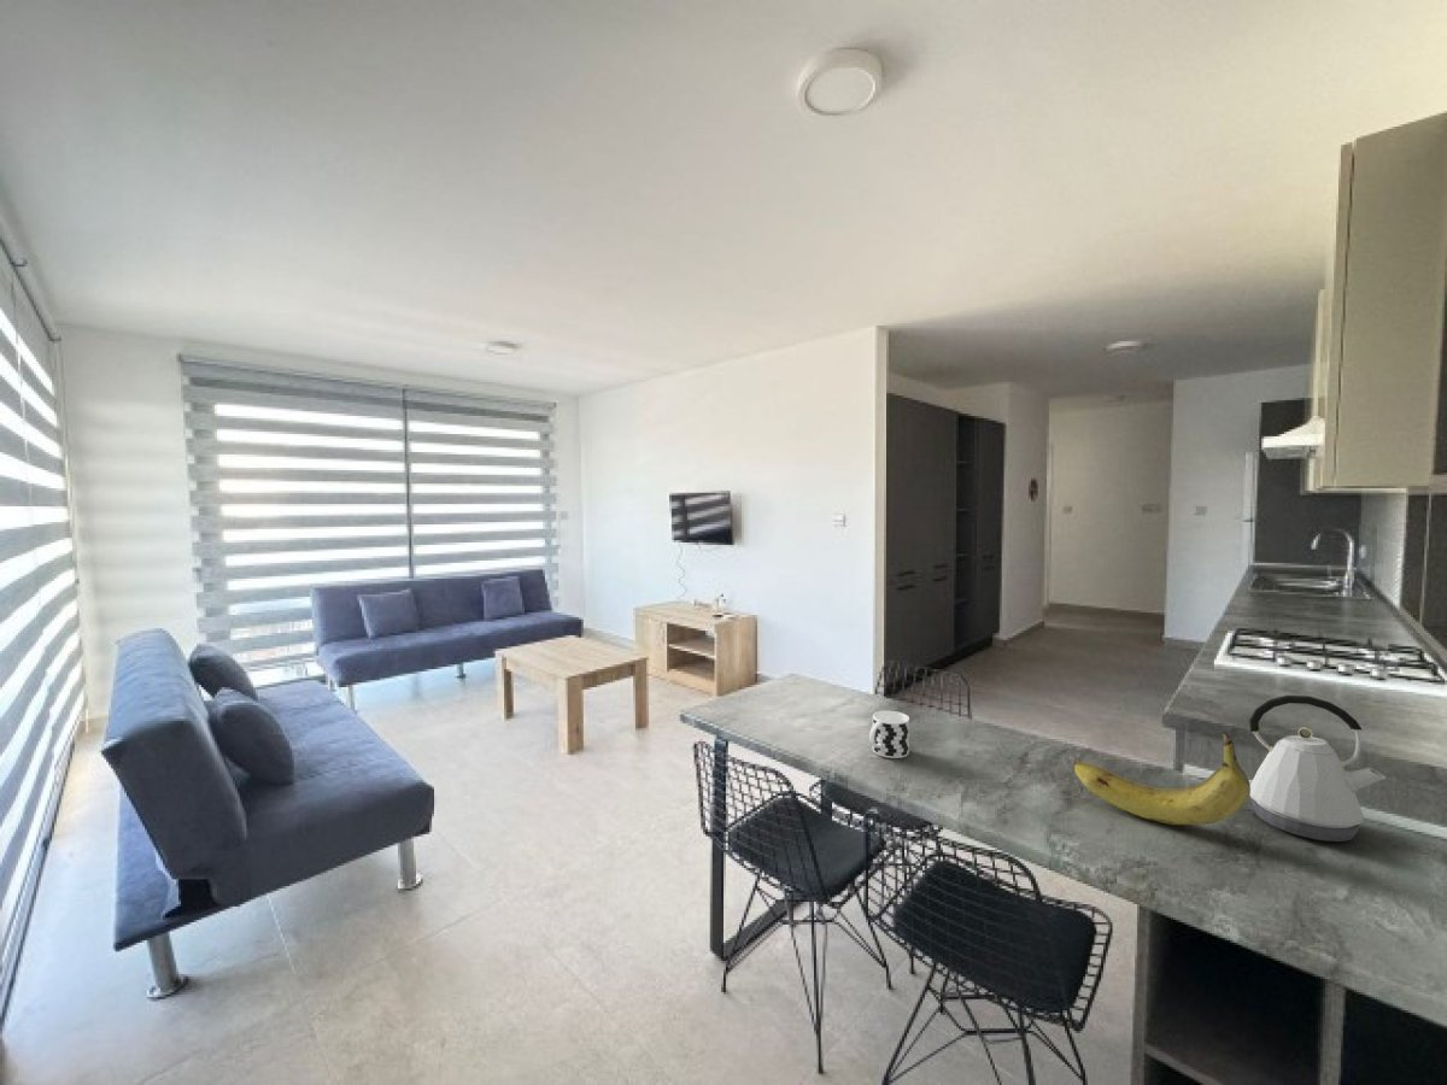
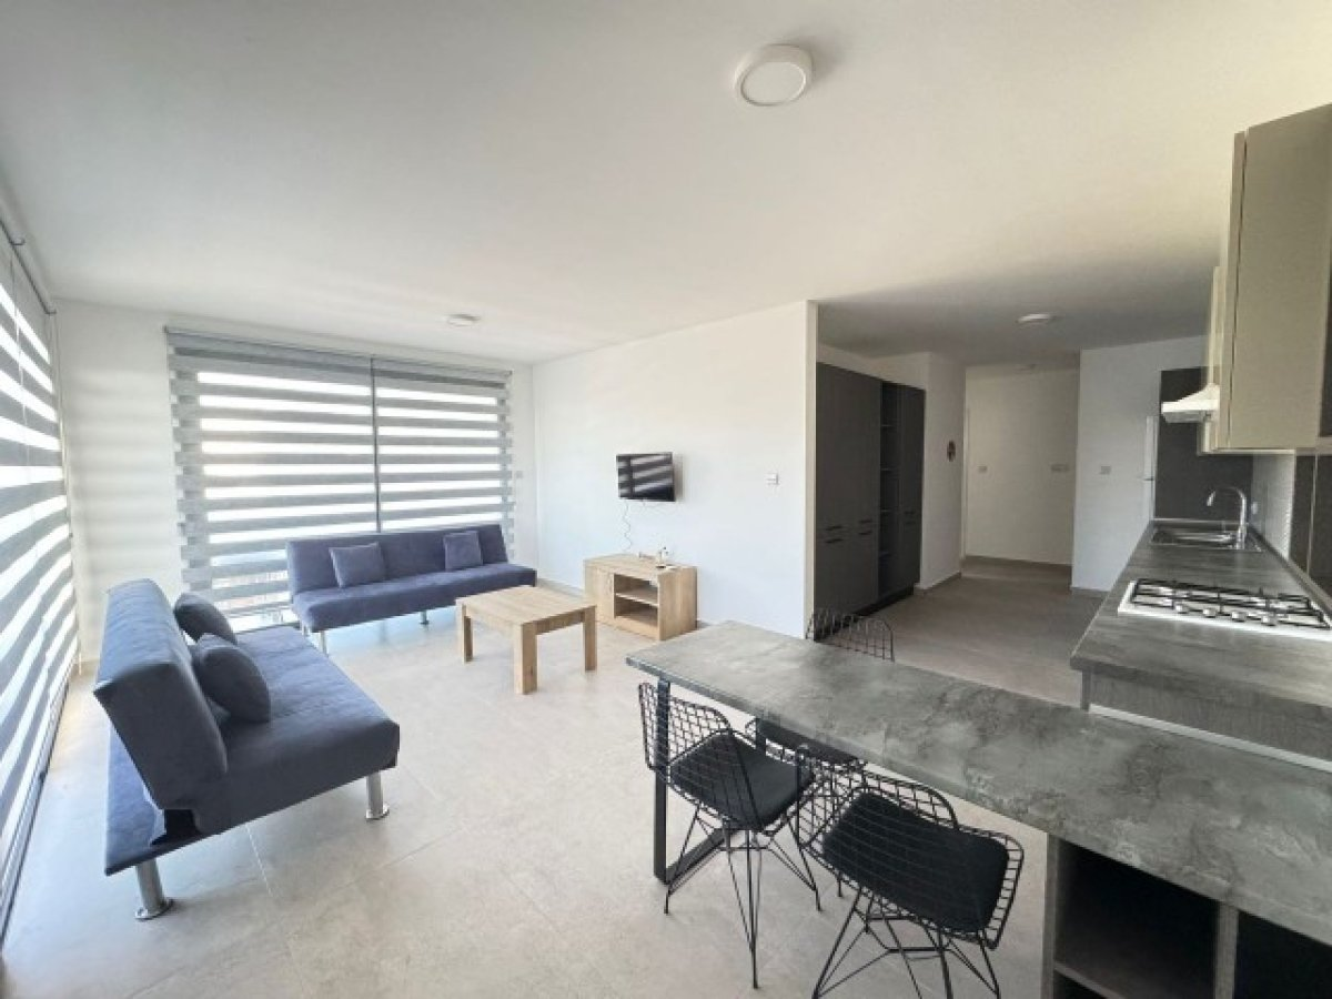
- cup [868,710,910,760]
- banana [1072,731,1250,826]
- kettle [1248,694,1387,843]
